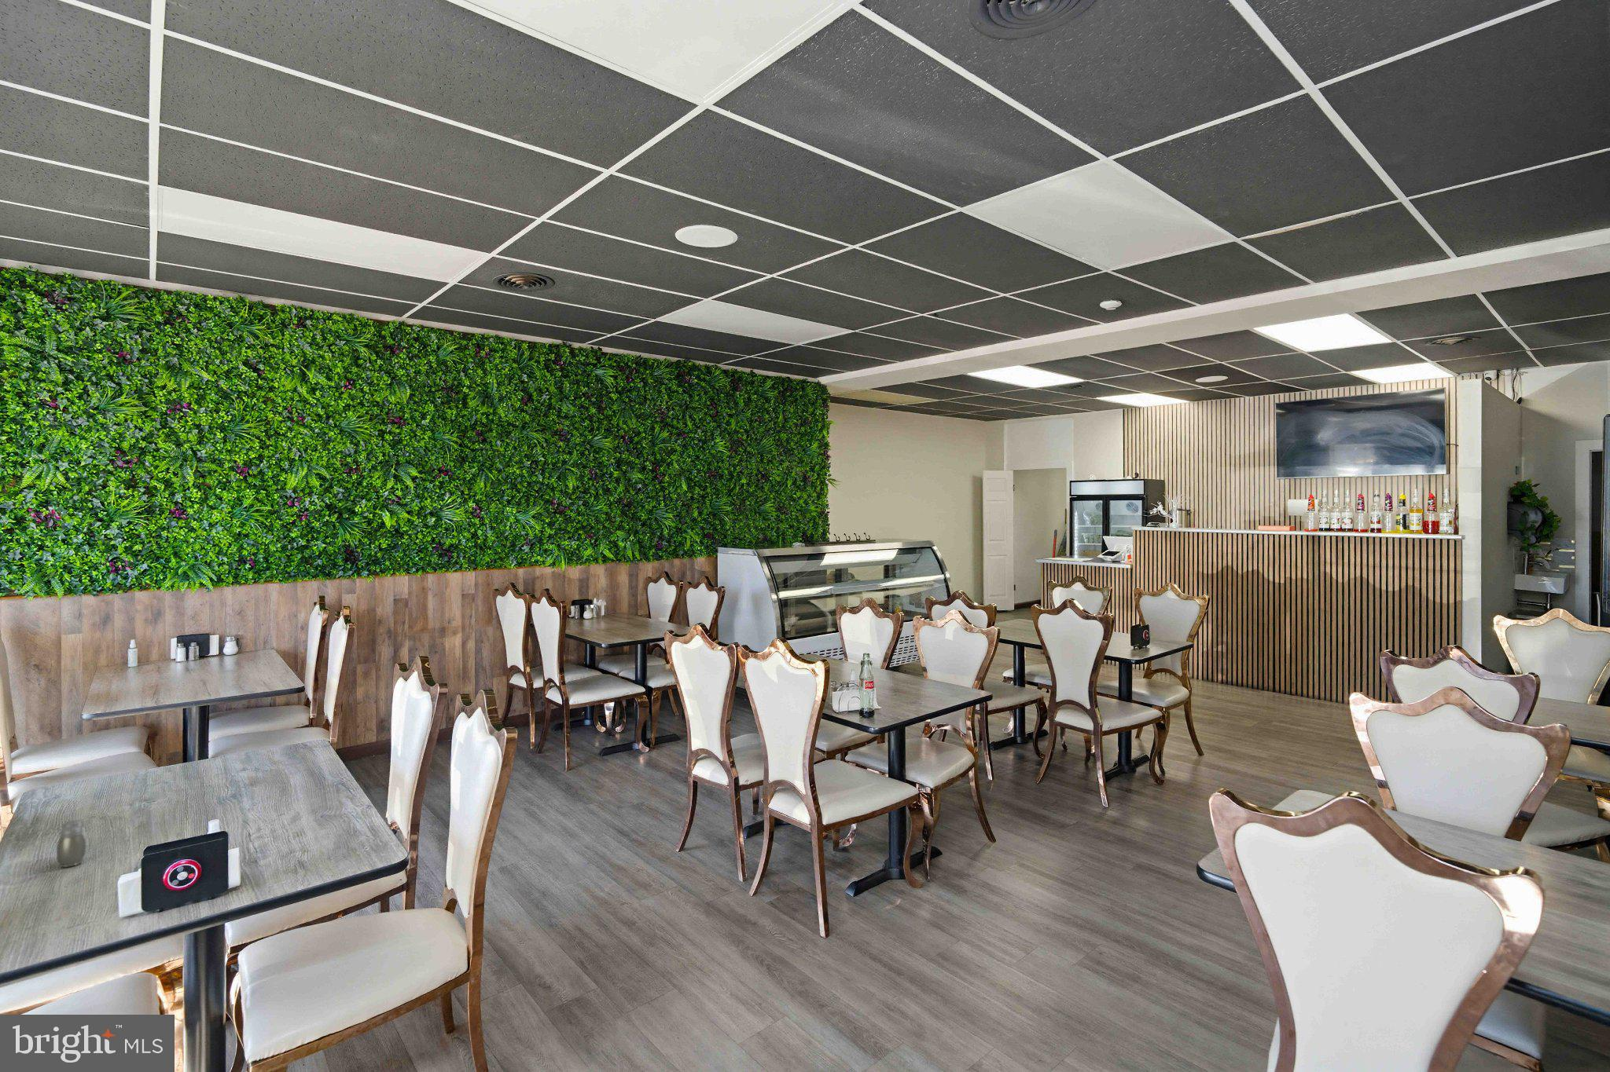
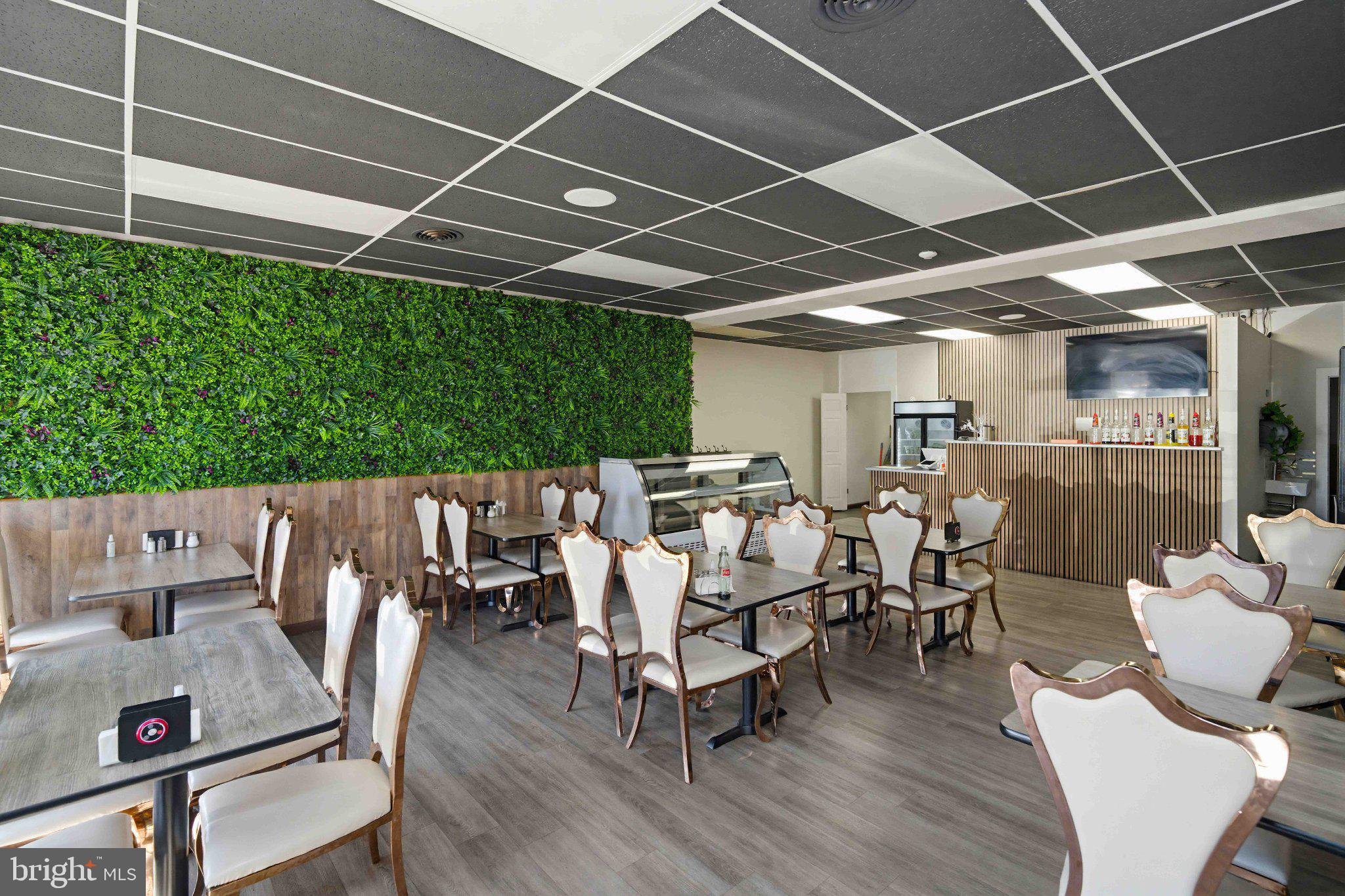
- salt and pepper shaker [56,818,87,867]
